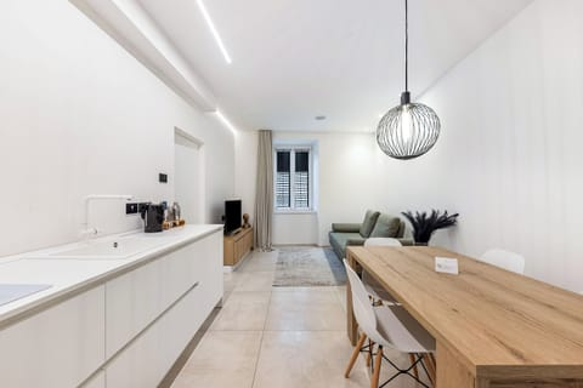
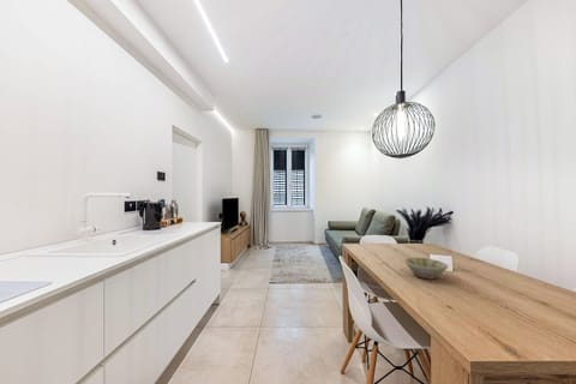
+ bowl [403,257,449,281]
